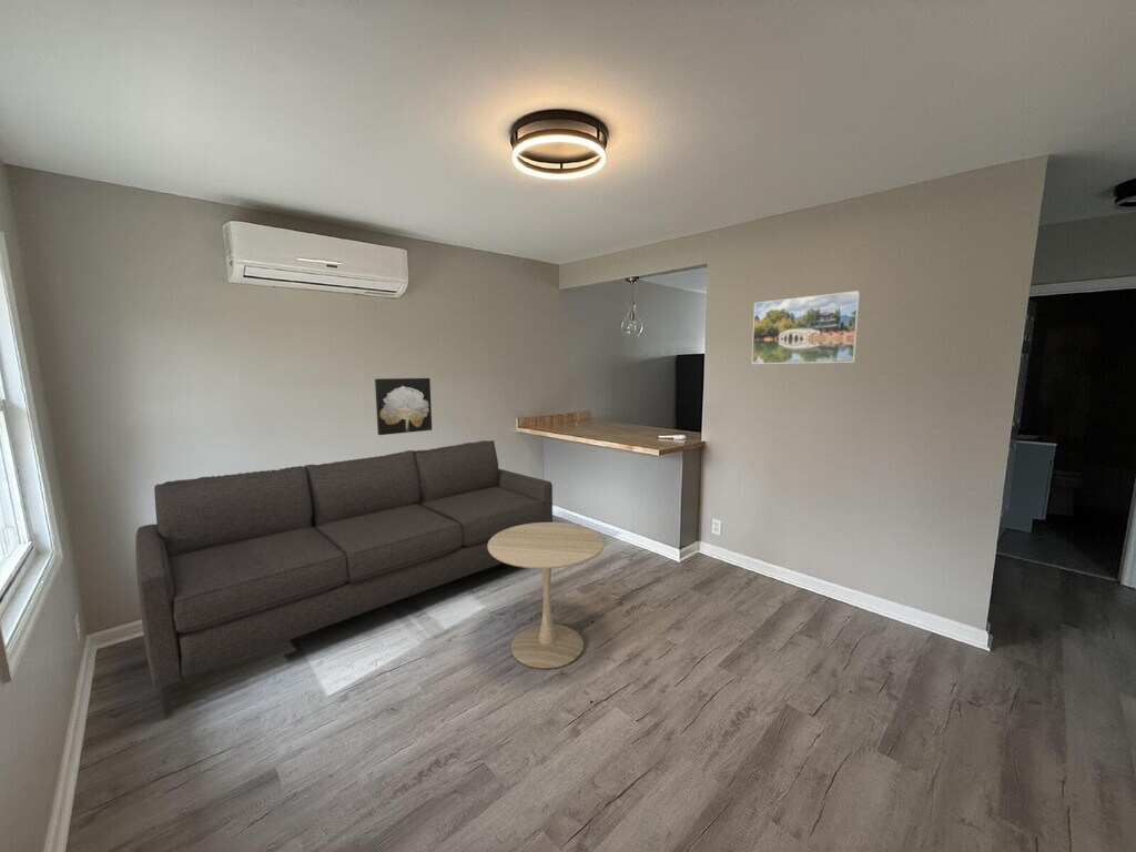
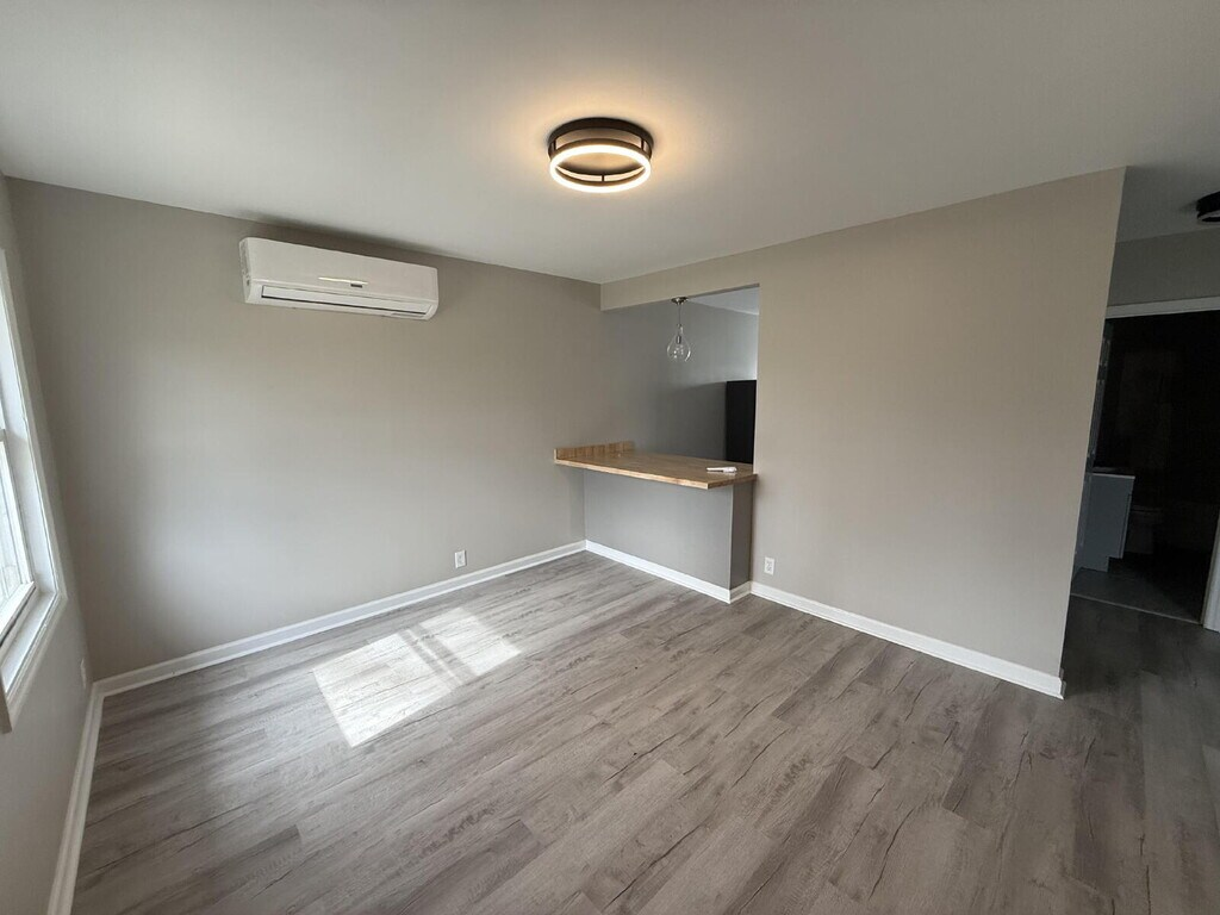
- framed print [751,290,861,365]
- side table [487,521,606,670]
- sofa [134,439,554,717]
- wall art [374,377,433,436]
